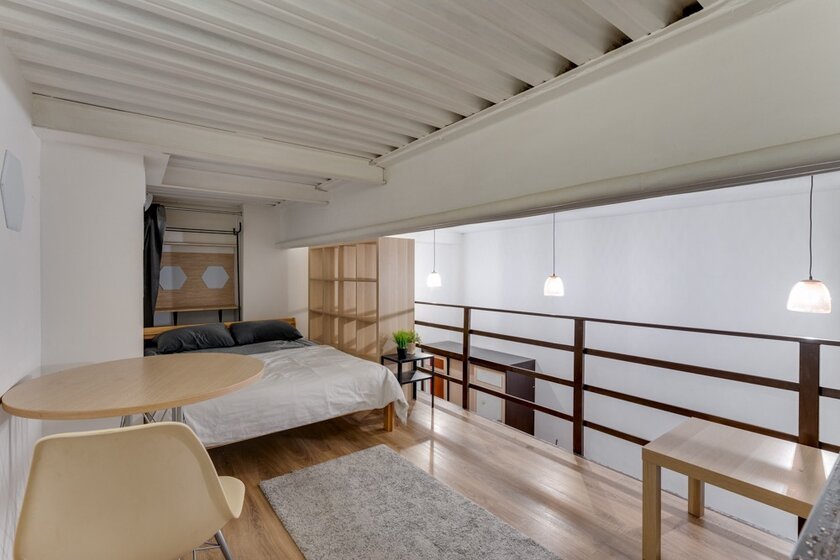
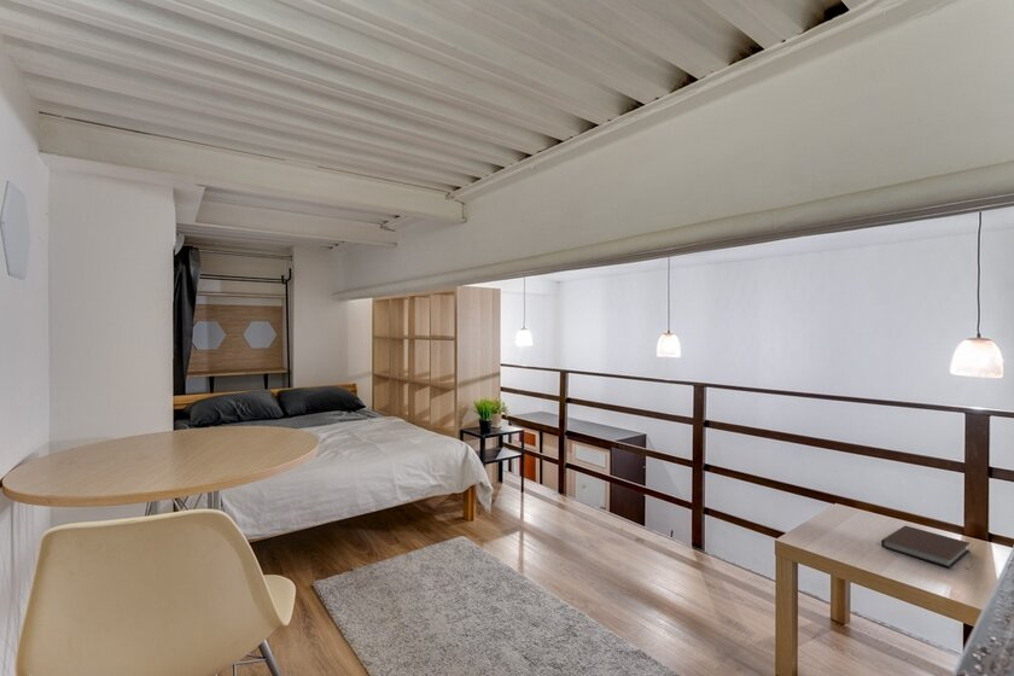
+ notebook [880,525,971,569]
